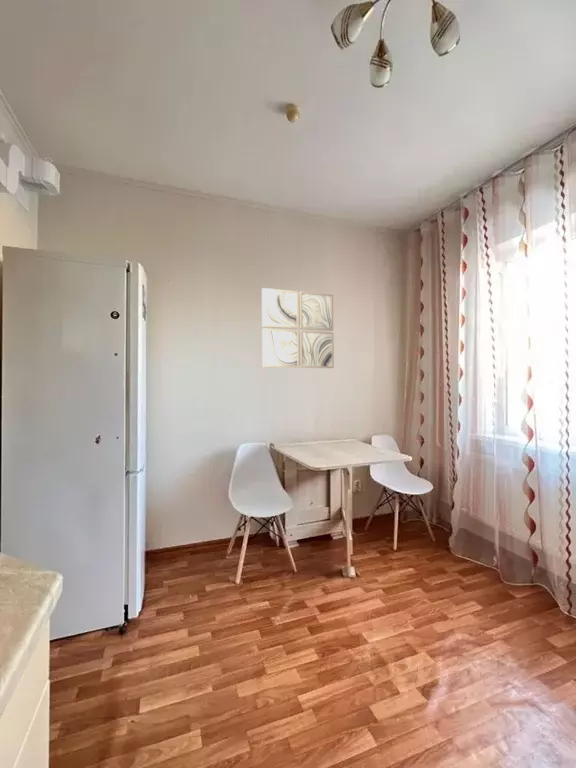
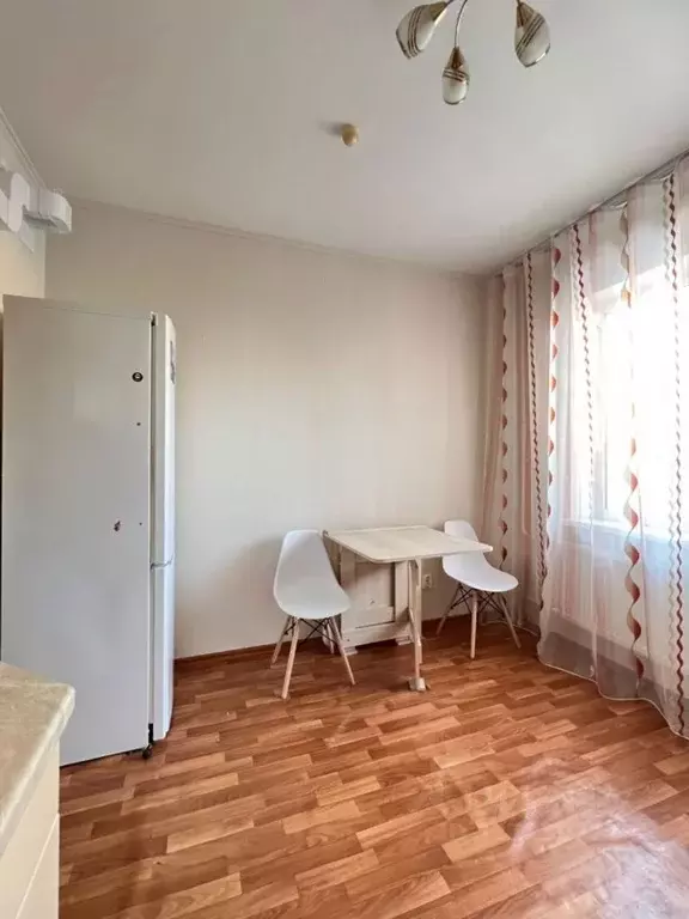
- wall art [261,287,335,369]
